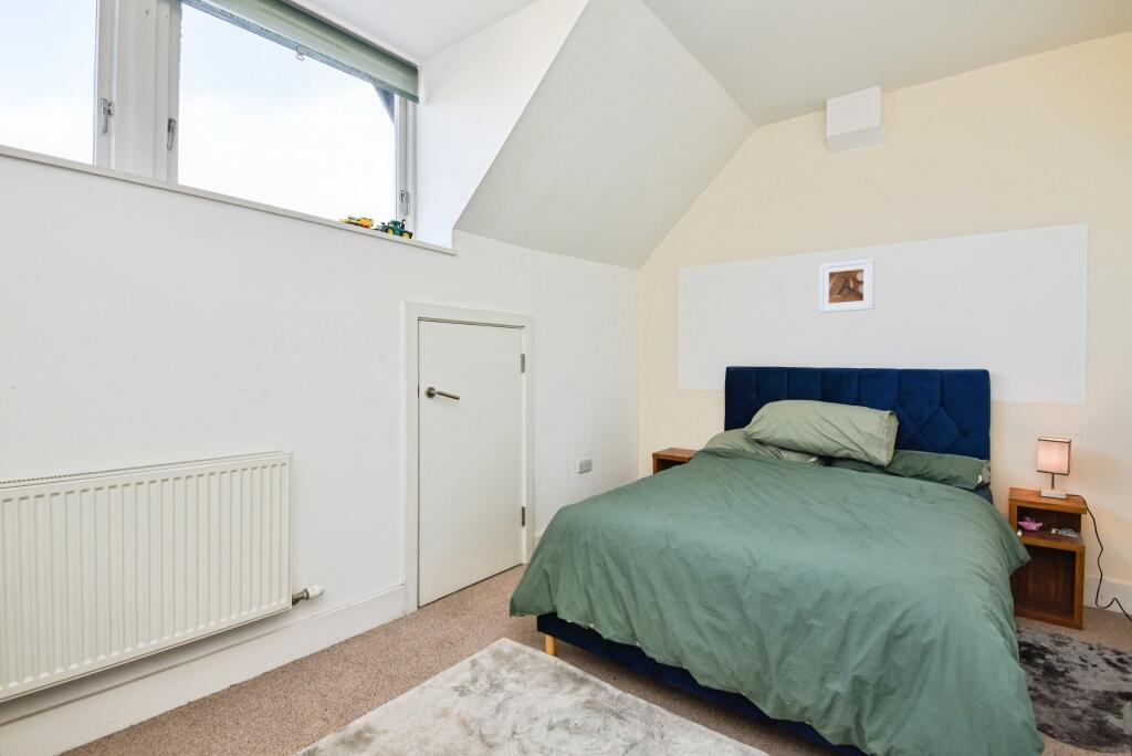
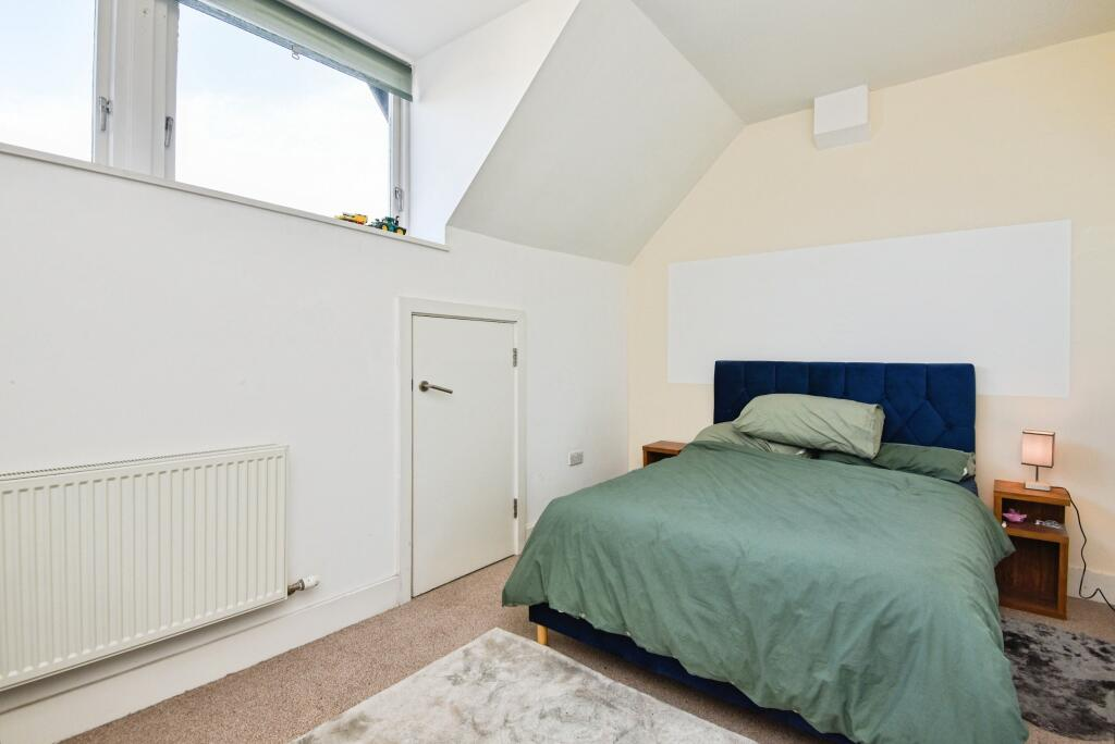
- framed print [818,258,876,314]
